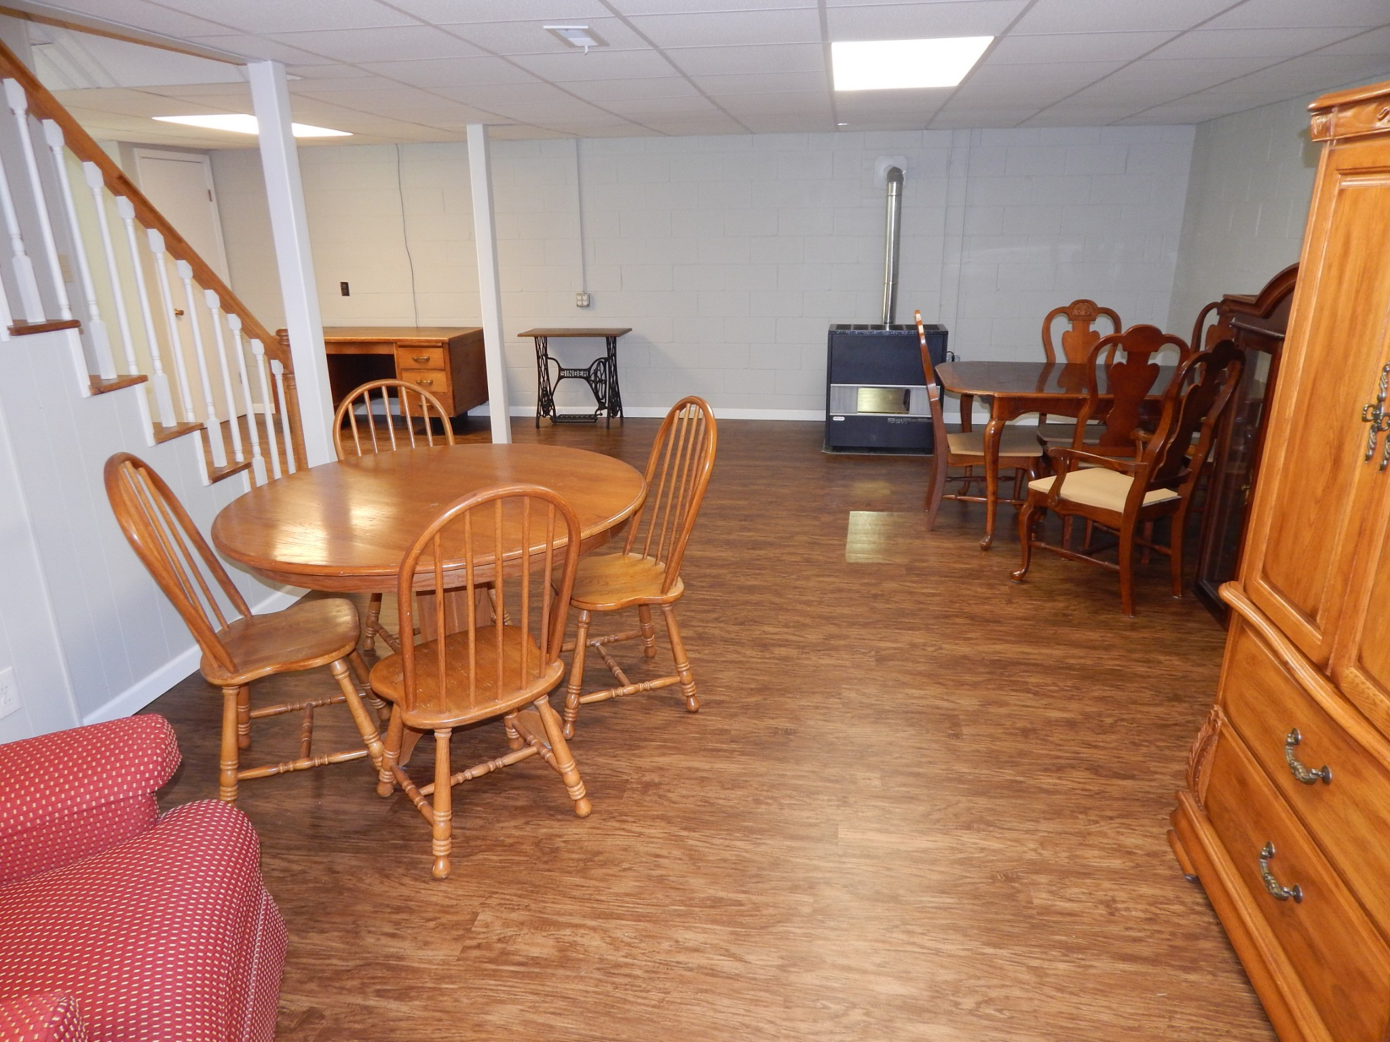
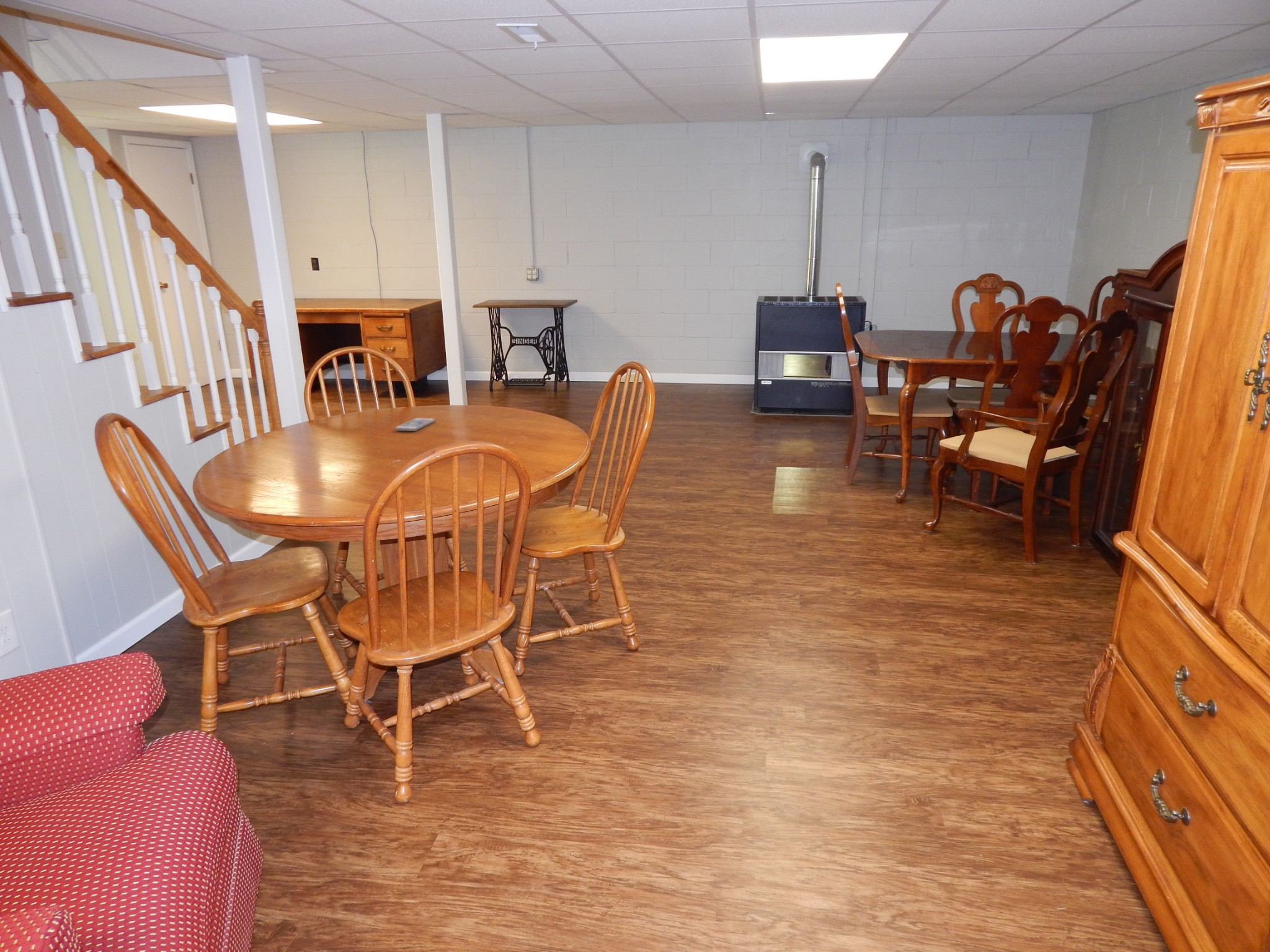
+ smartphone [394,417,436,432]
